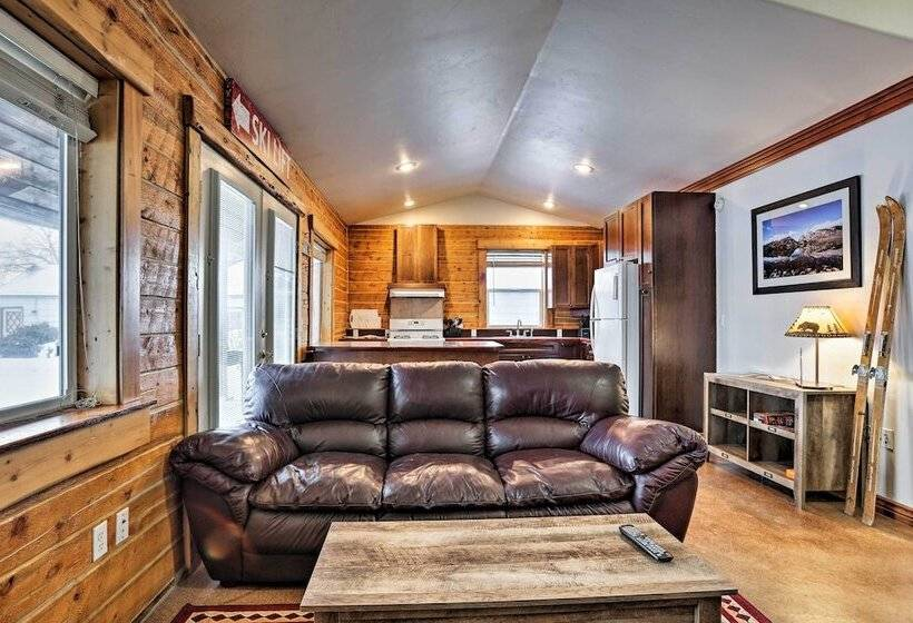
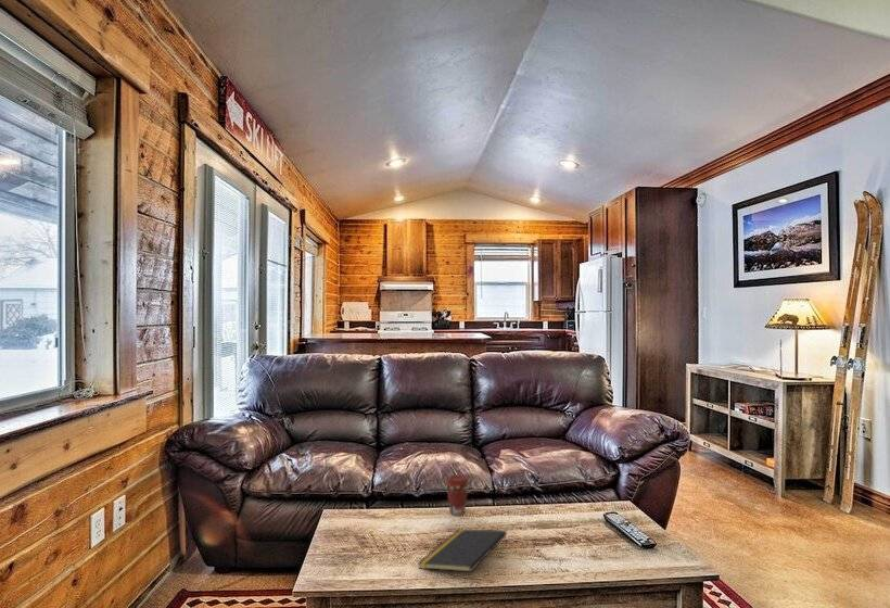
+ coffee cup [444,473,470,517]
+ notepad [417,528,508,573]
